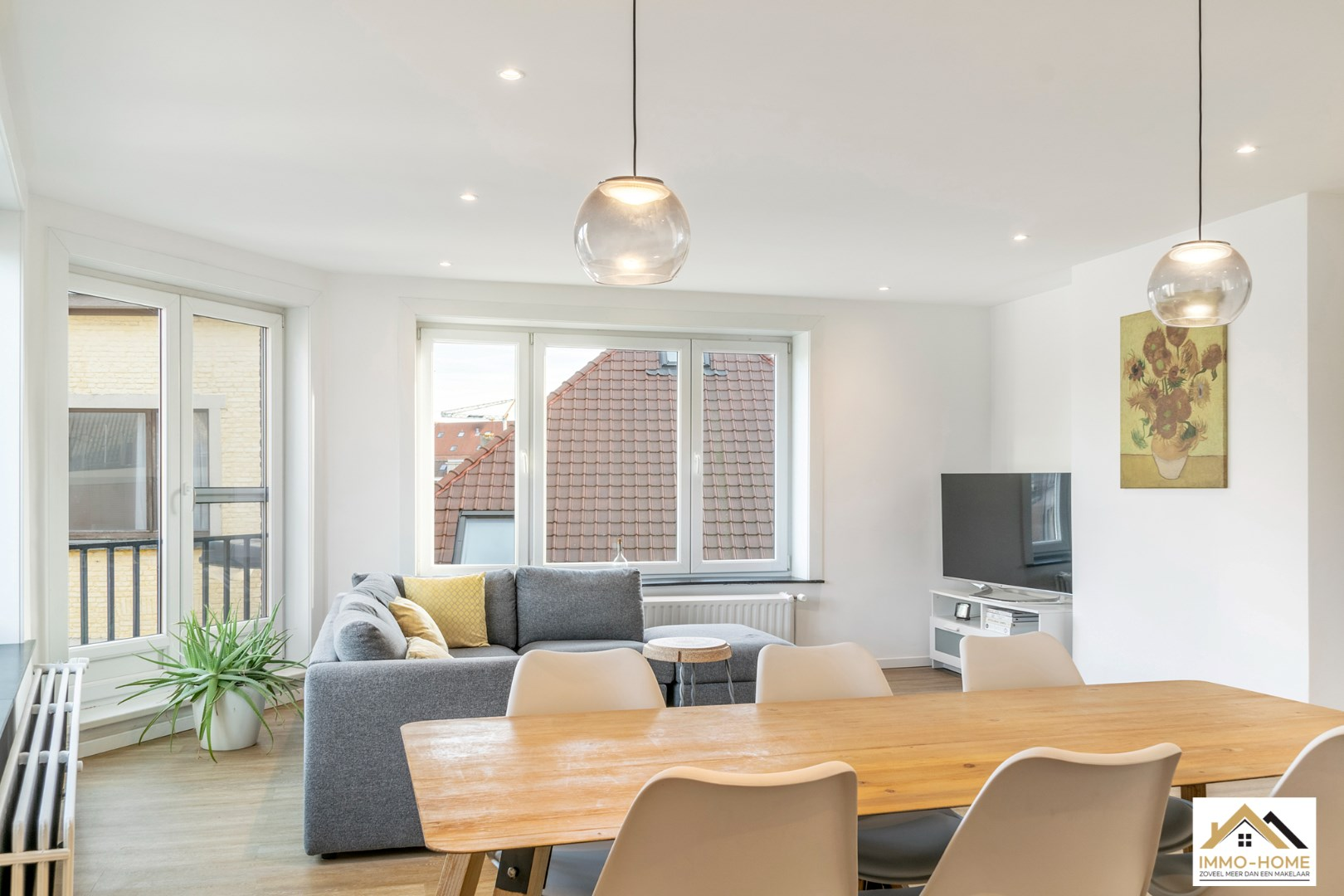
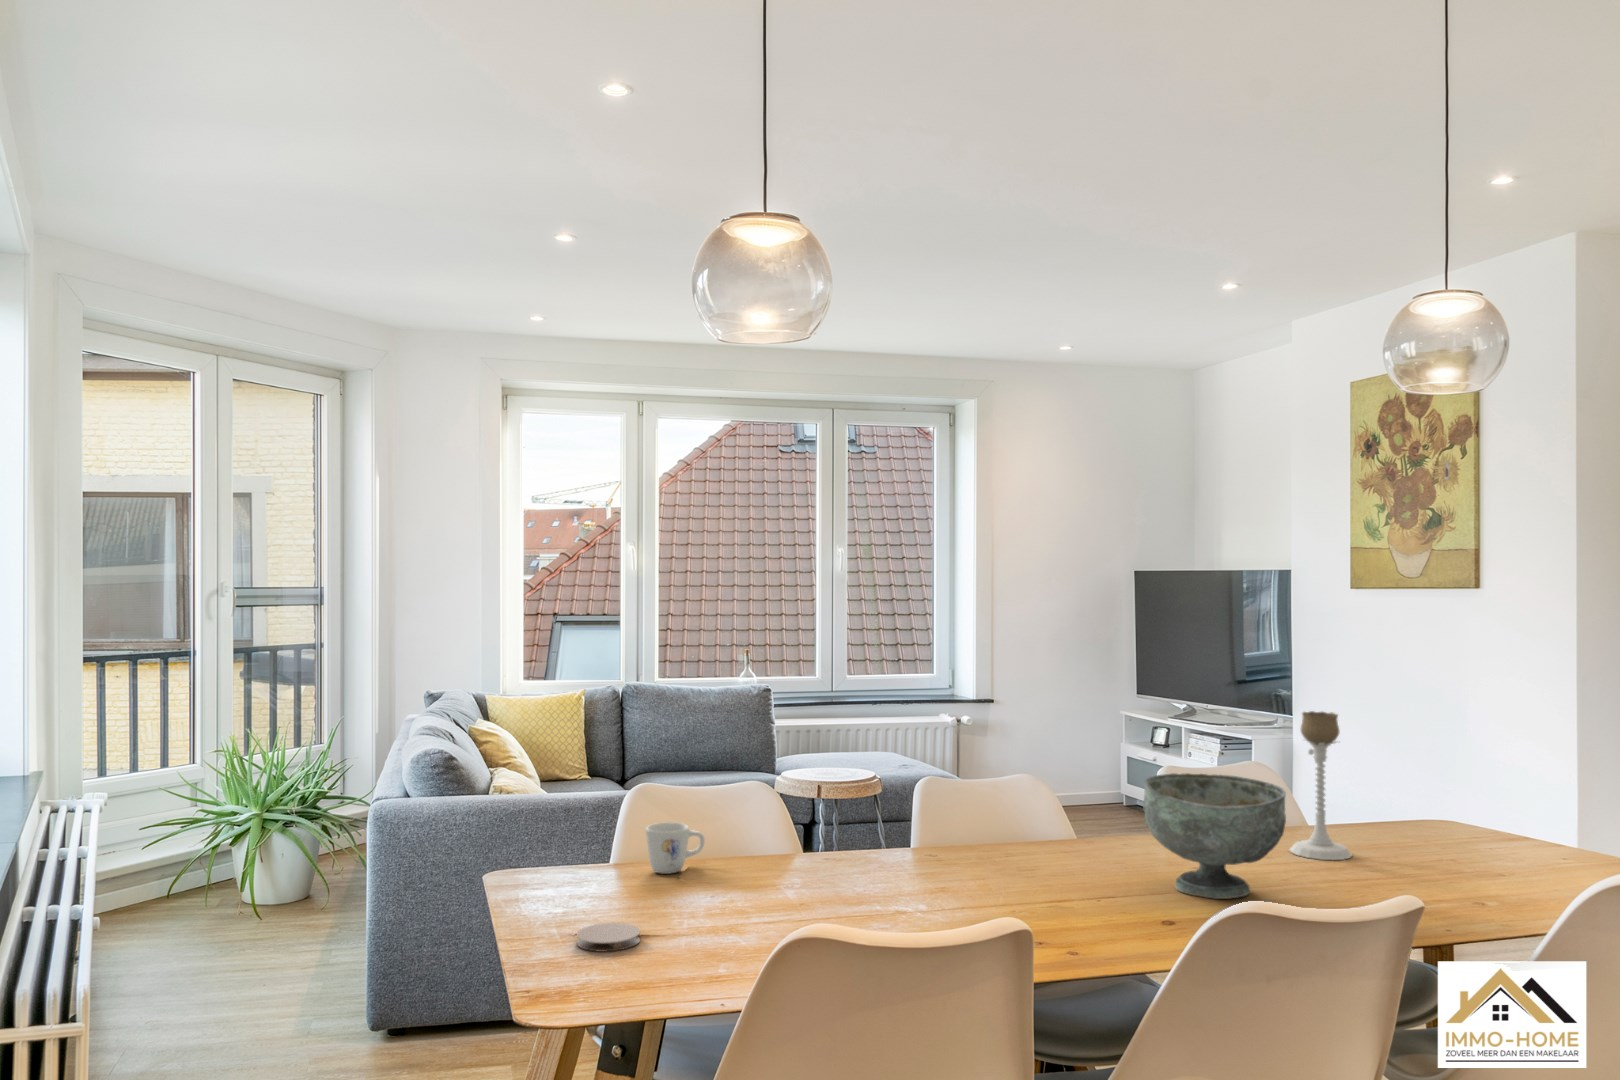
+ candle holder [1289,710,1352,861]
+ mug [645,821,706,875]
+ decorative bowl [1141,771,1287,900]
+ coaster [575,922,641,953]
